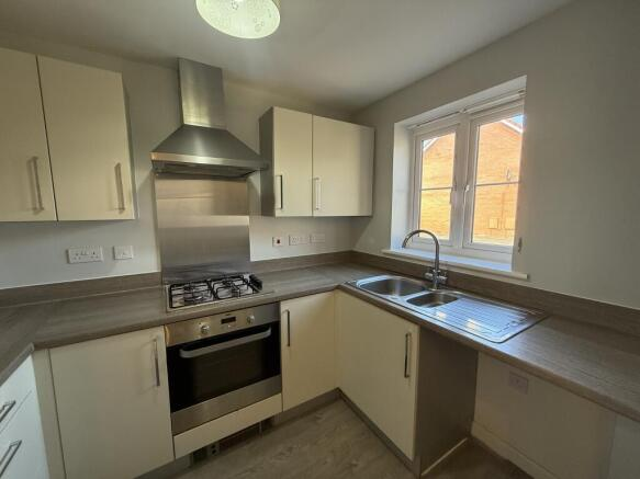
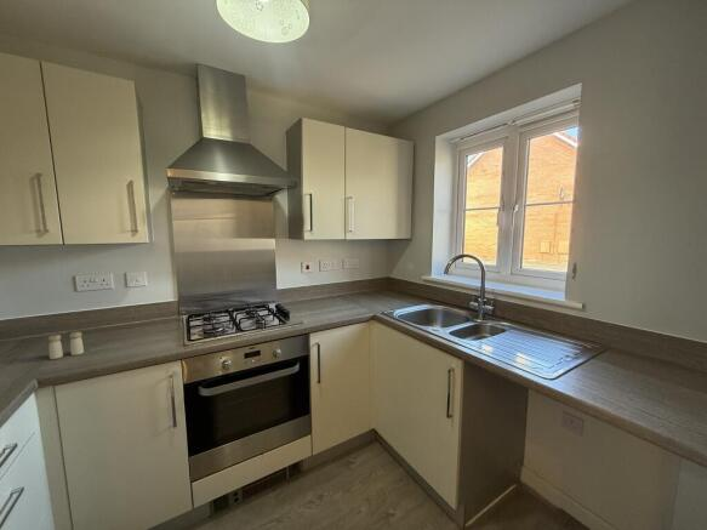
+ salt and pepper shaker [46,331,85,360]
